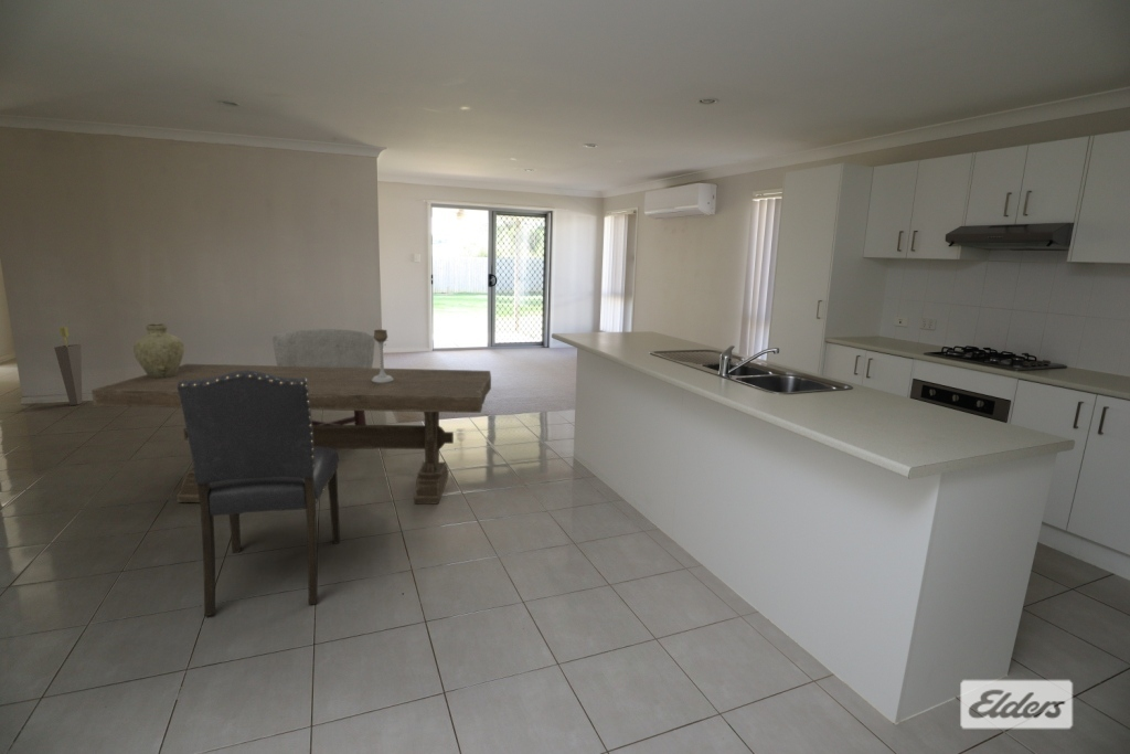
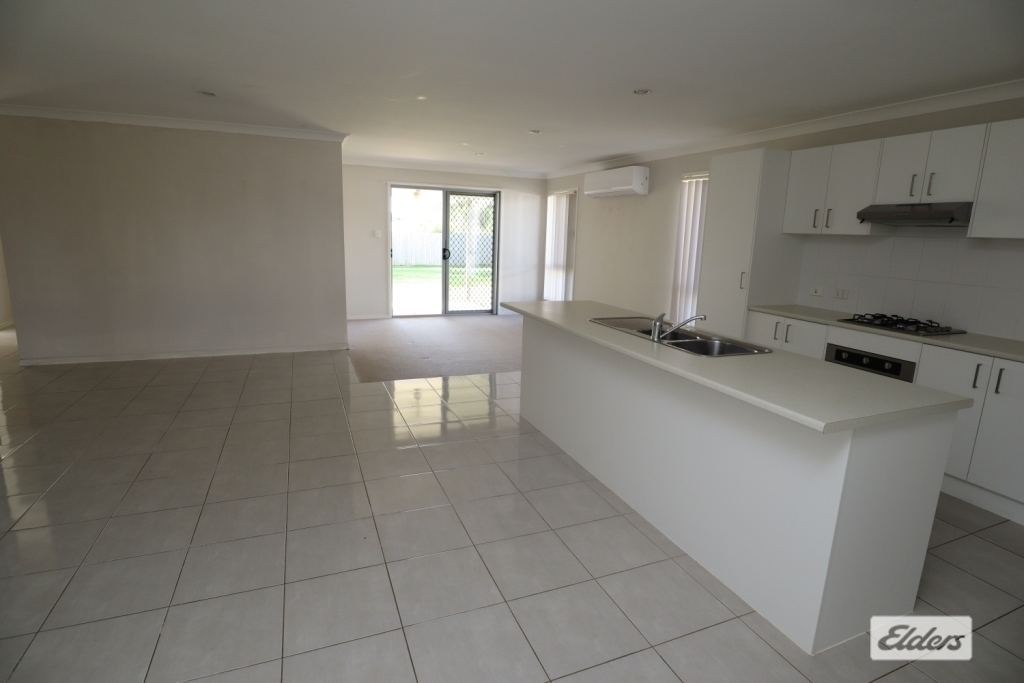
- chair [178,370,341,617]
- vase [132,323,185,378]
- umbrella stand [53,326,83,406]
- candle holder [372,328,393,383]
- dining table [90,363,492,505]
- chair [271,328,376,425]
